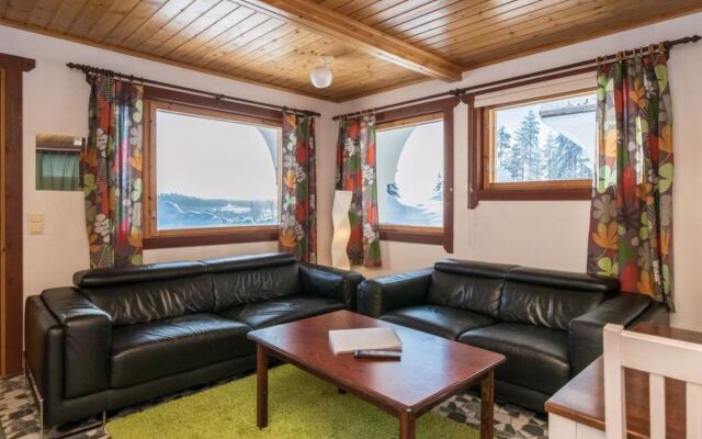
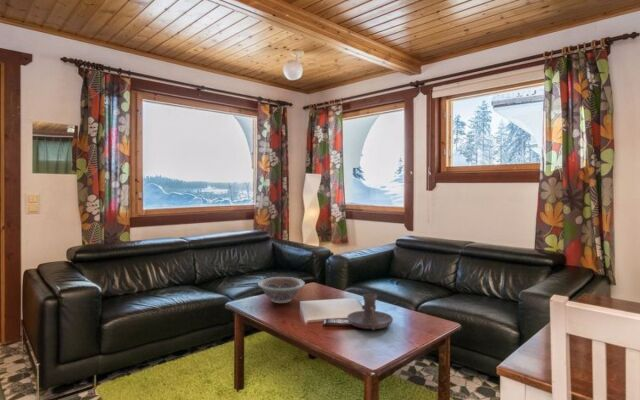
+ decorative bowl [257,276,306,304]
+ candle holder [346,293,394,331]
